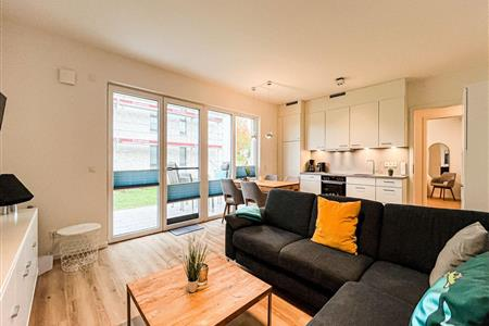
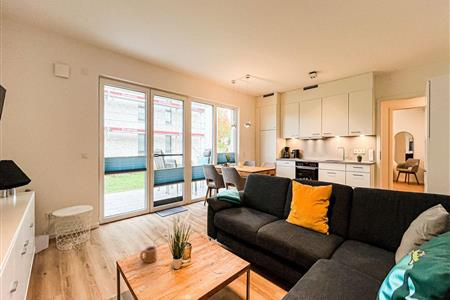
+ mug [139,245,158,264]
